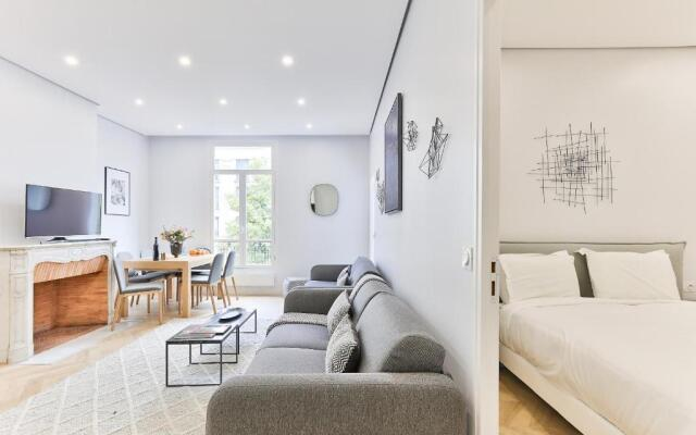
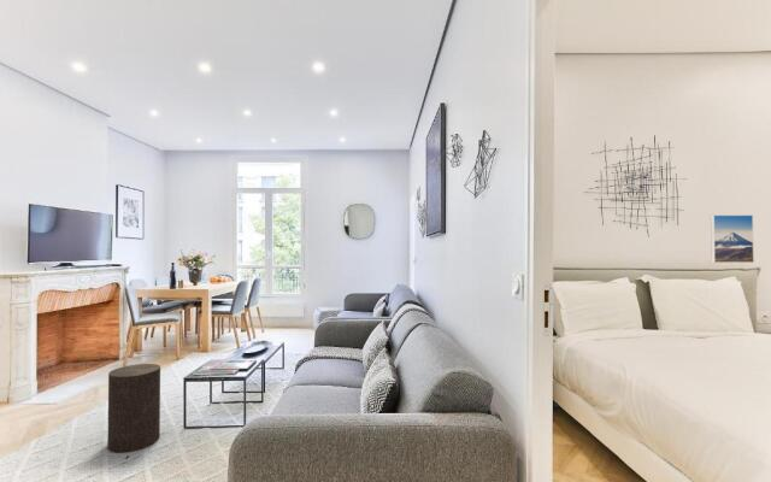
+ stool [106,363,161,453]
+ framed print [710,214,755,264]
